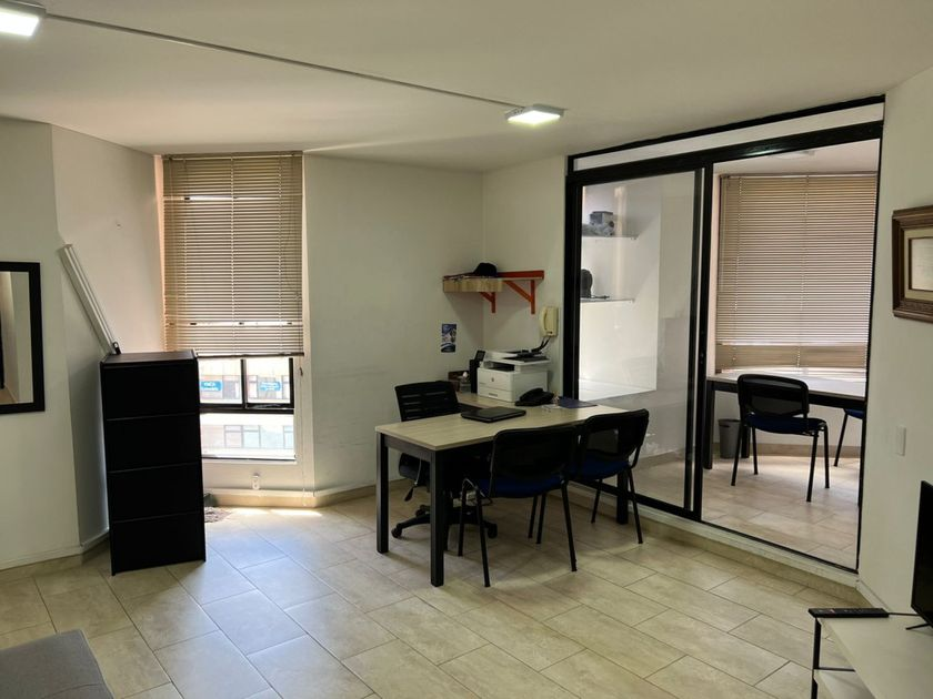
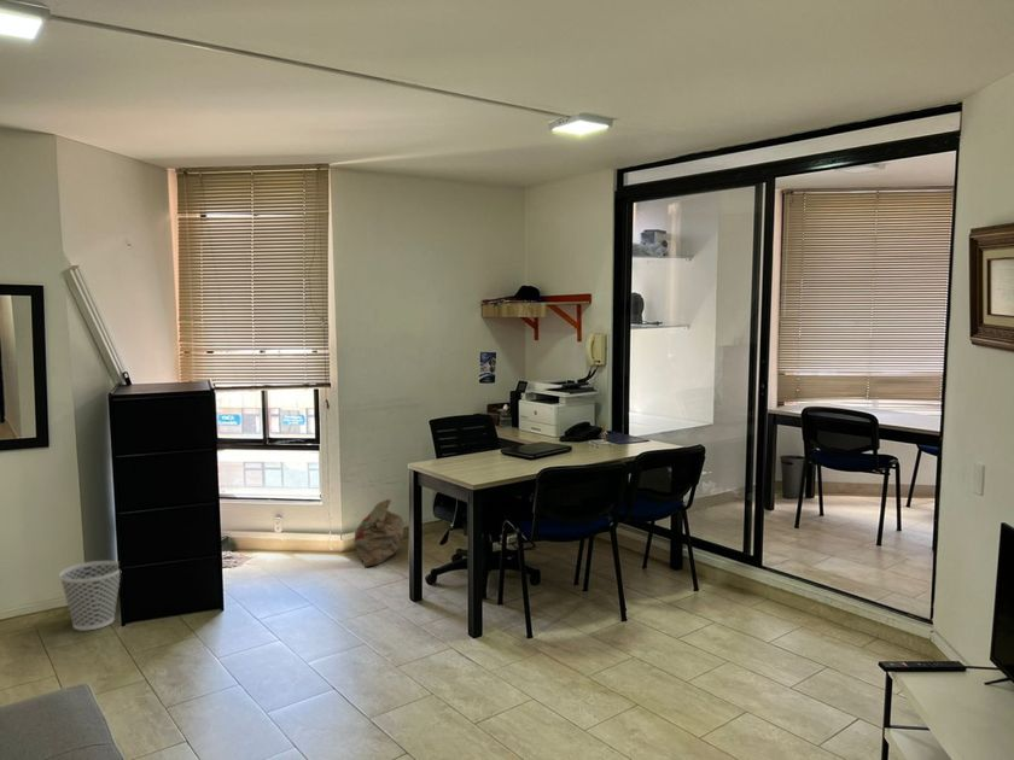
+ wastebasket [58,560,121,632]
+ bag [354,498,406,568]
